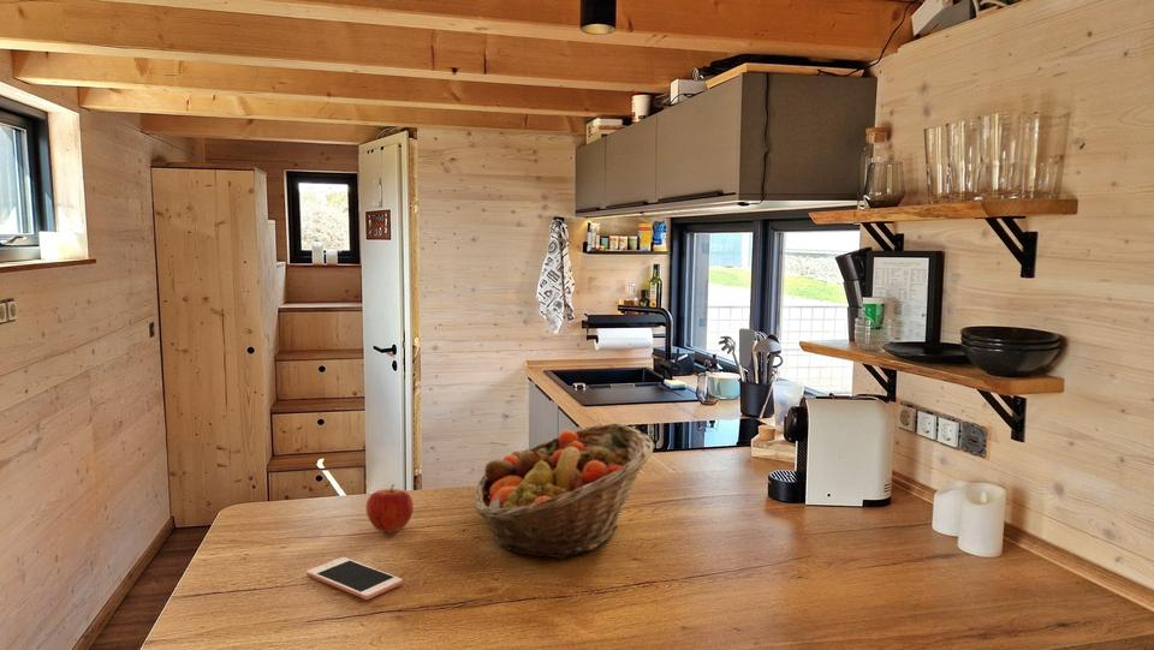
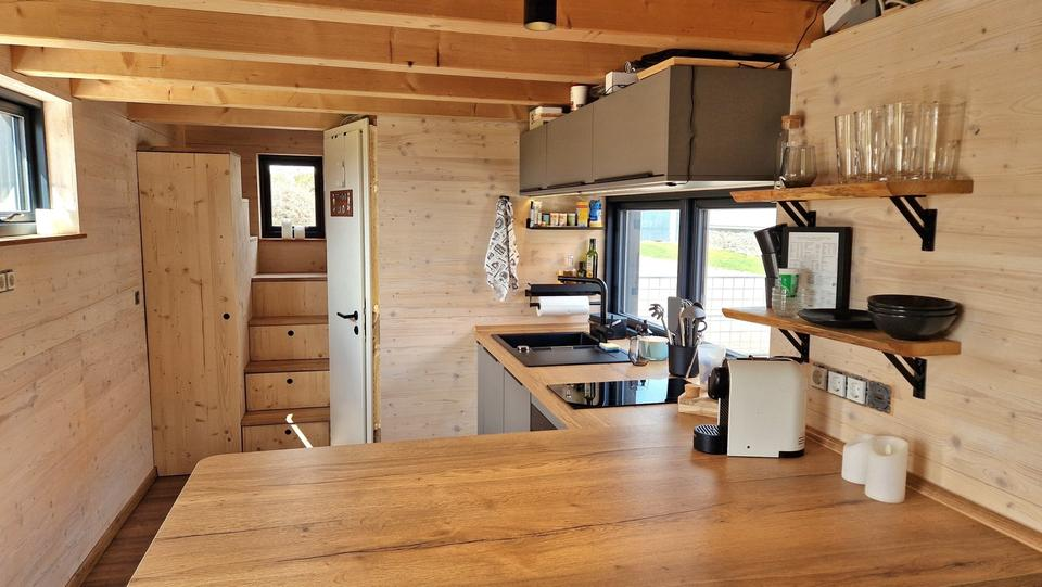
- cell phone [305,556,403,601]
- apple [365,483,415,535]
- fruit basket [472,422,655,560]
